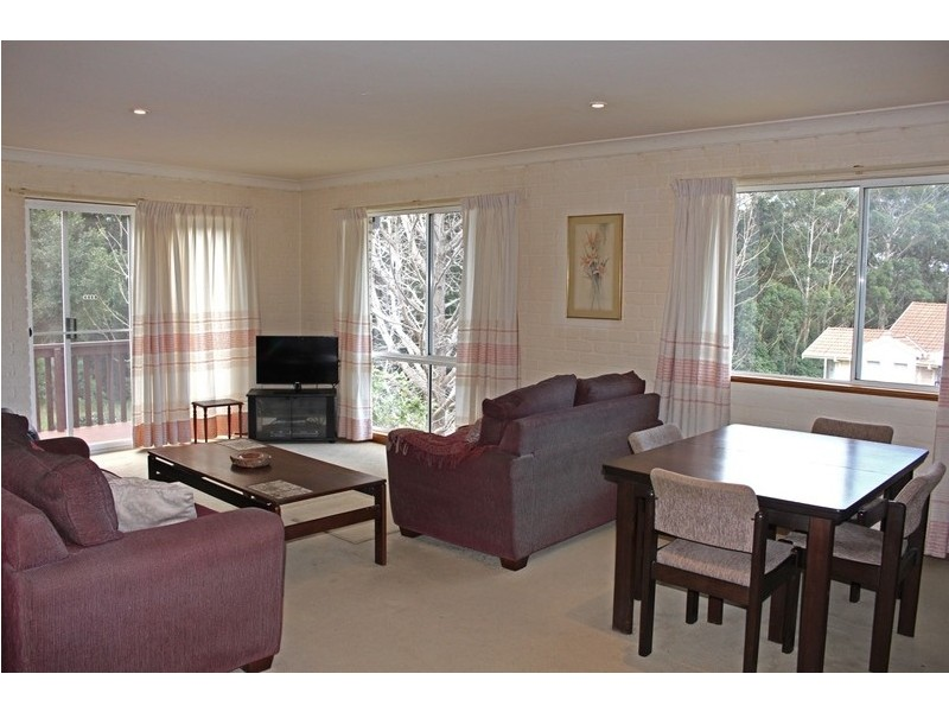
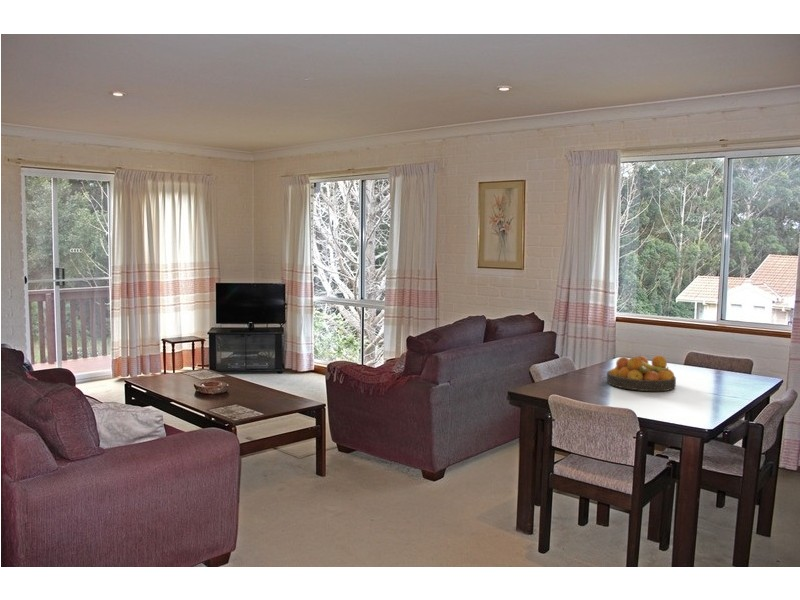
+ fruit bowl [606,354,677,392]
